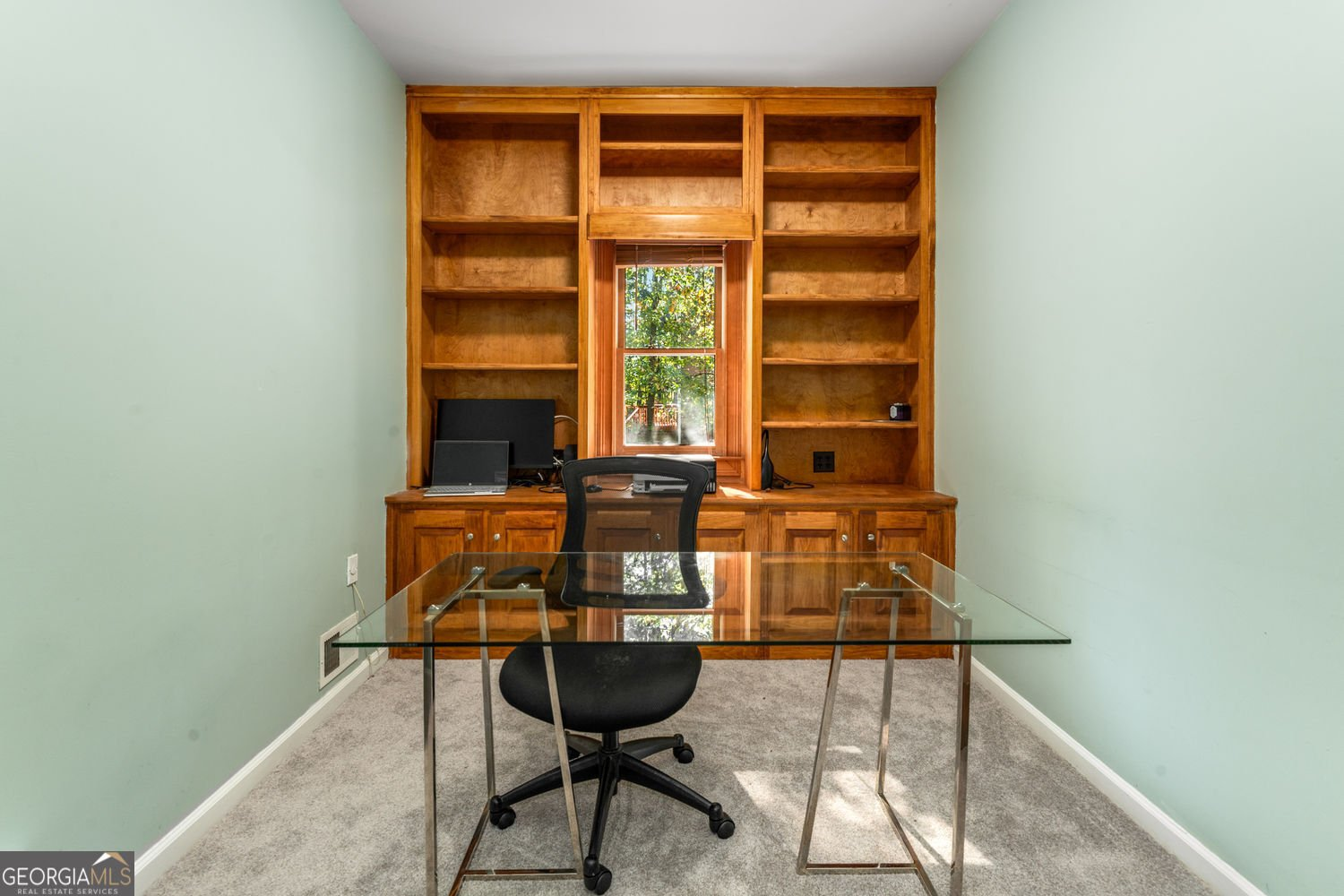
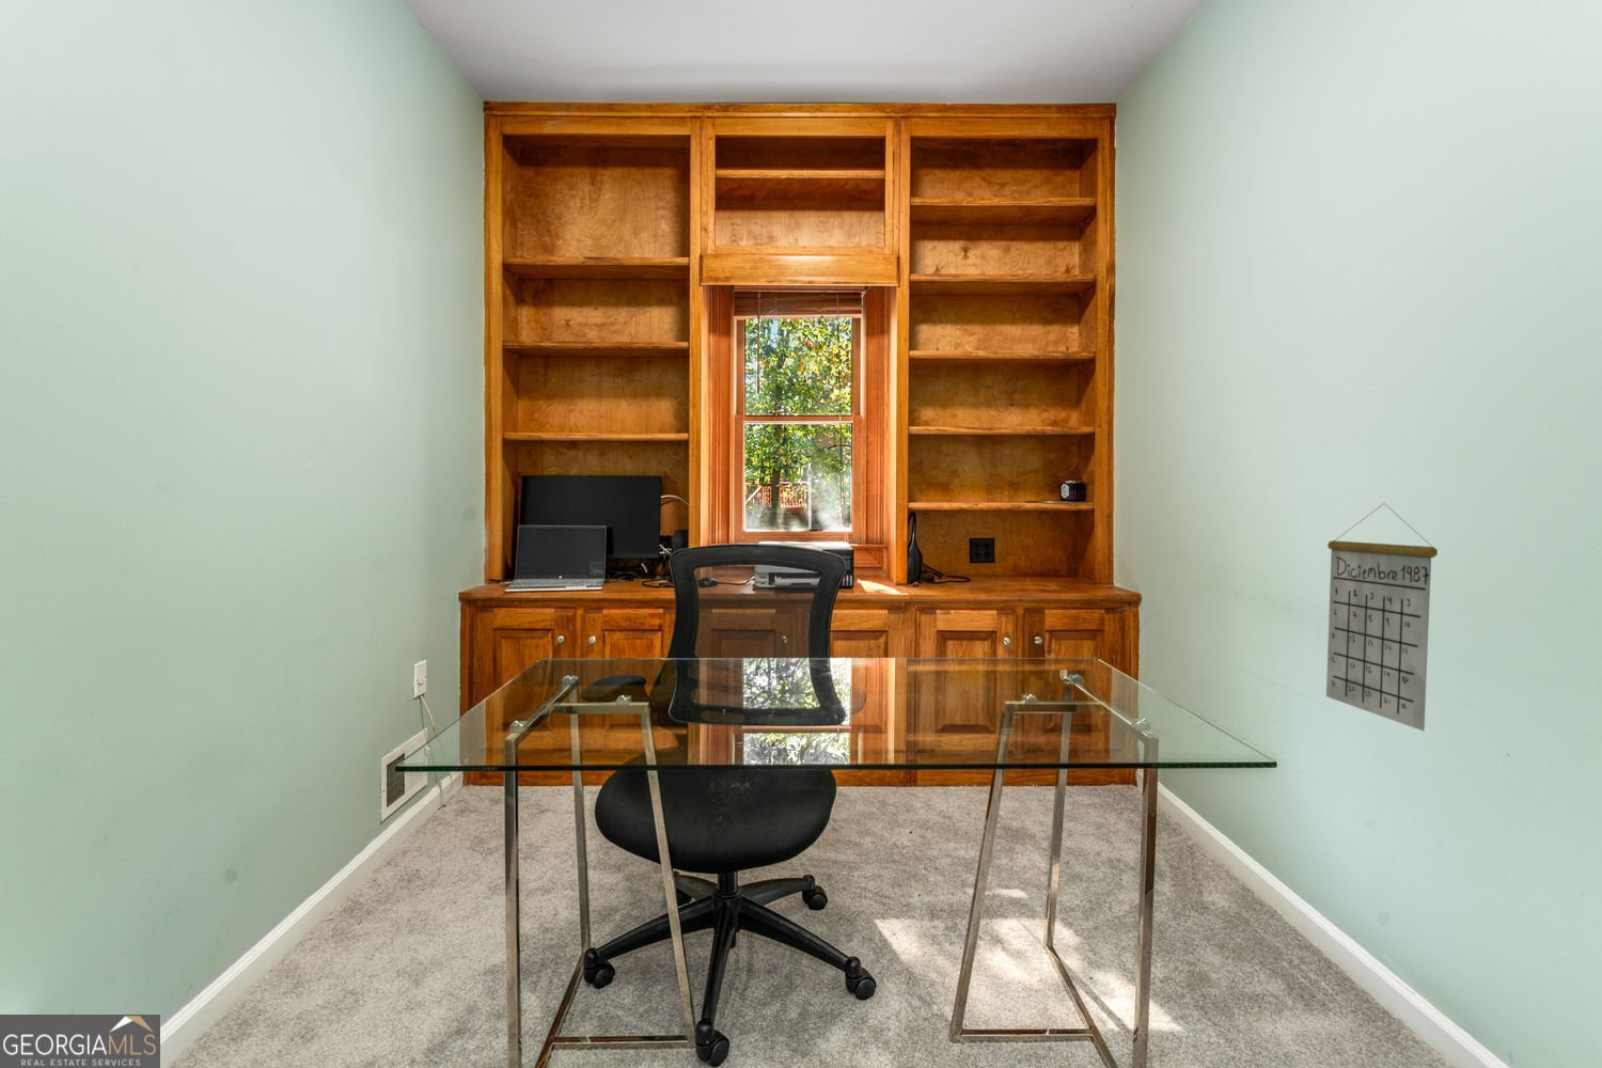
+ calendar [1325,502,1439,733]
